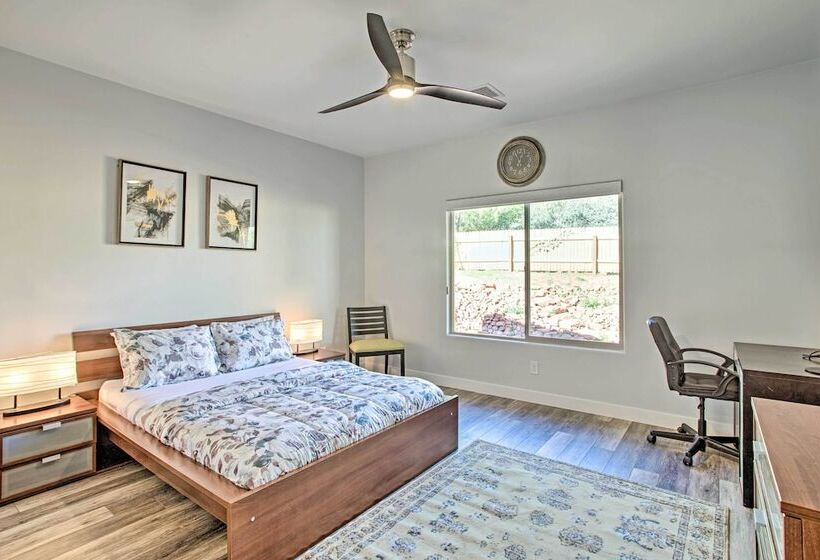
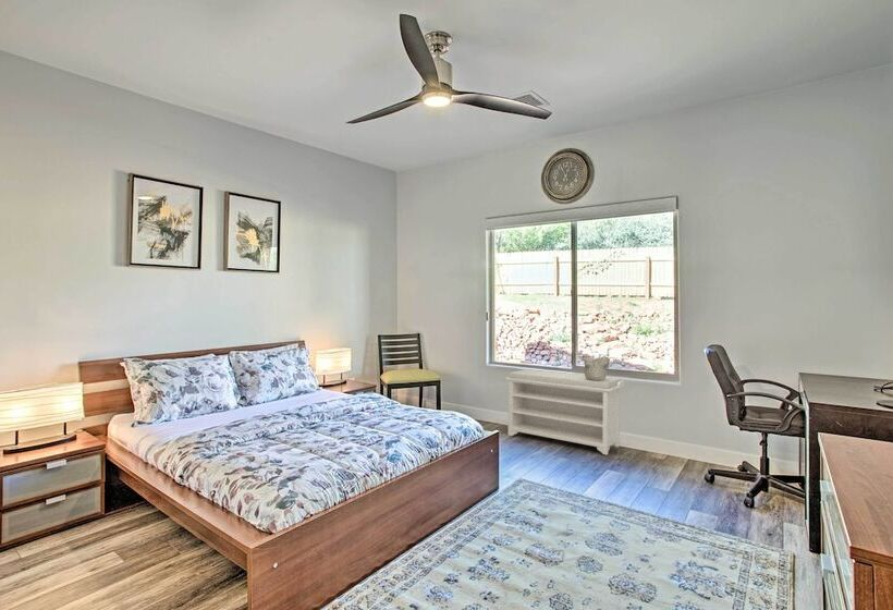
+ ceramic vessel [583,355,611,380]
+ bench [504,368,625,456]
